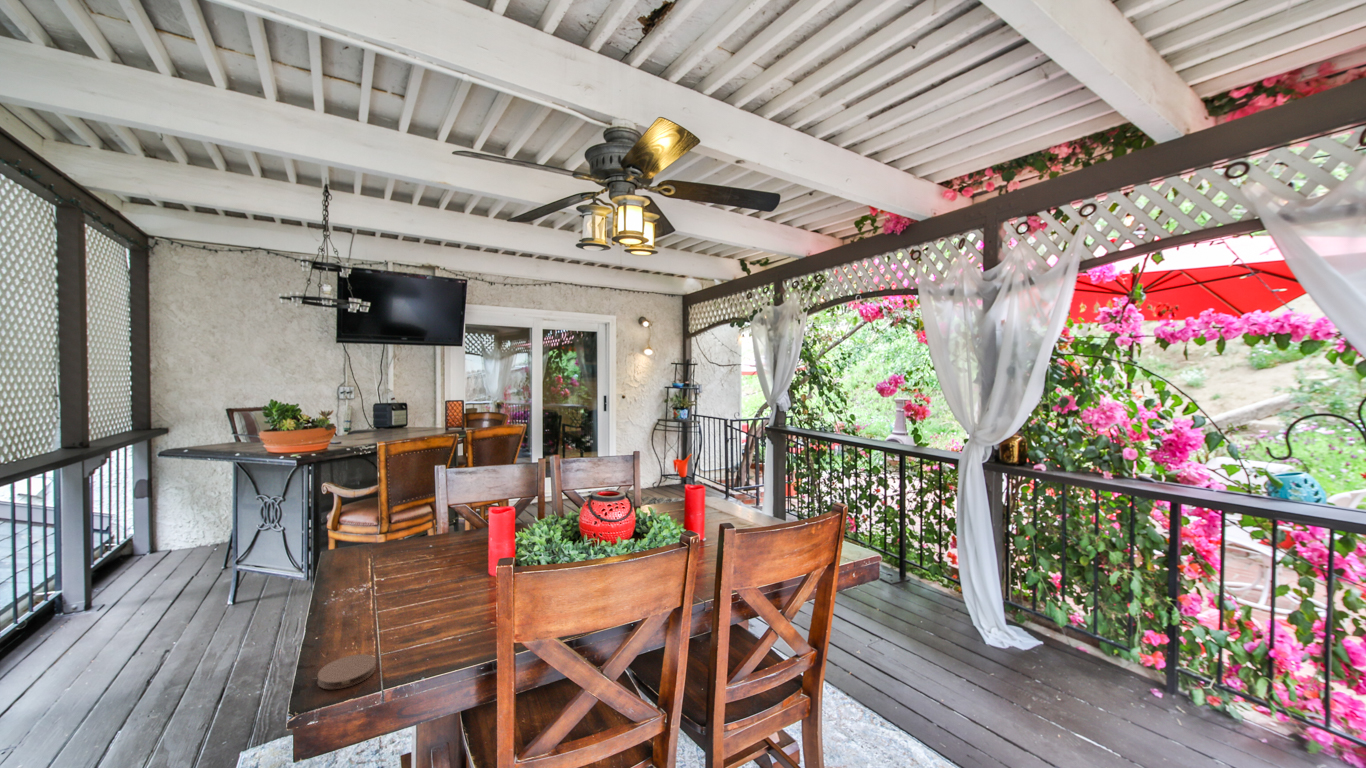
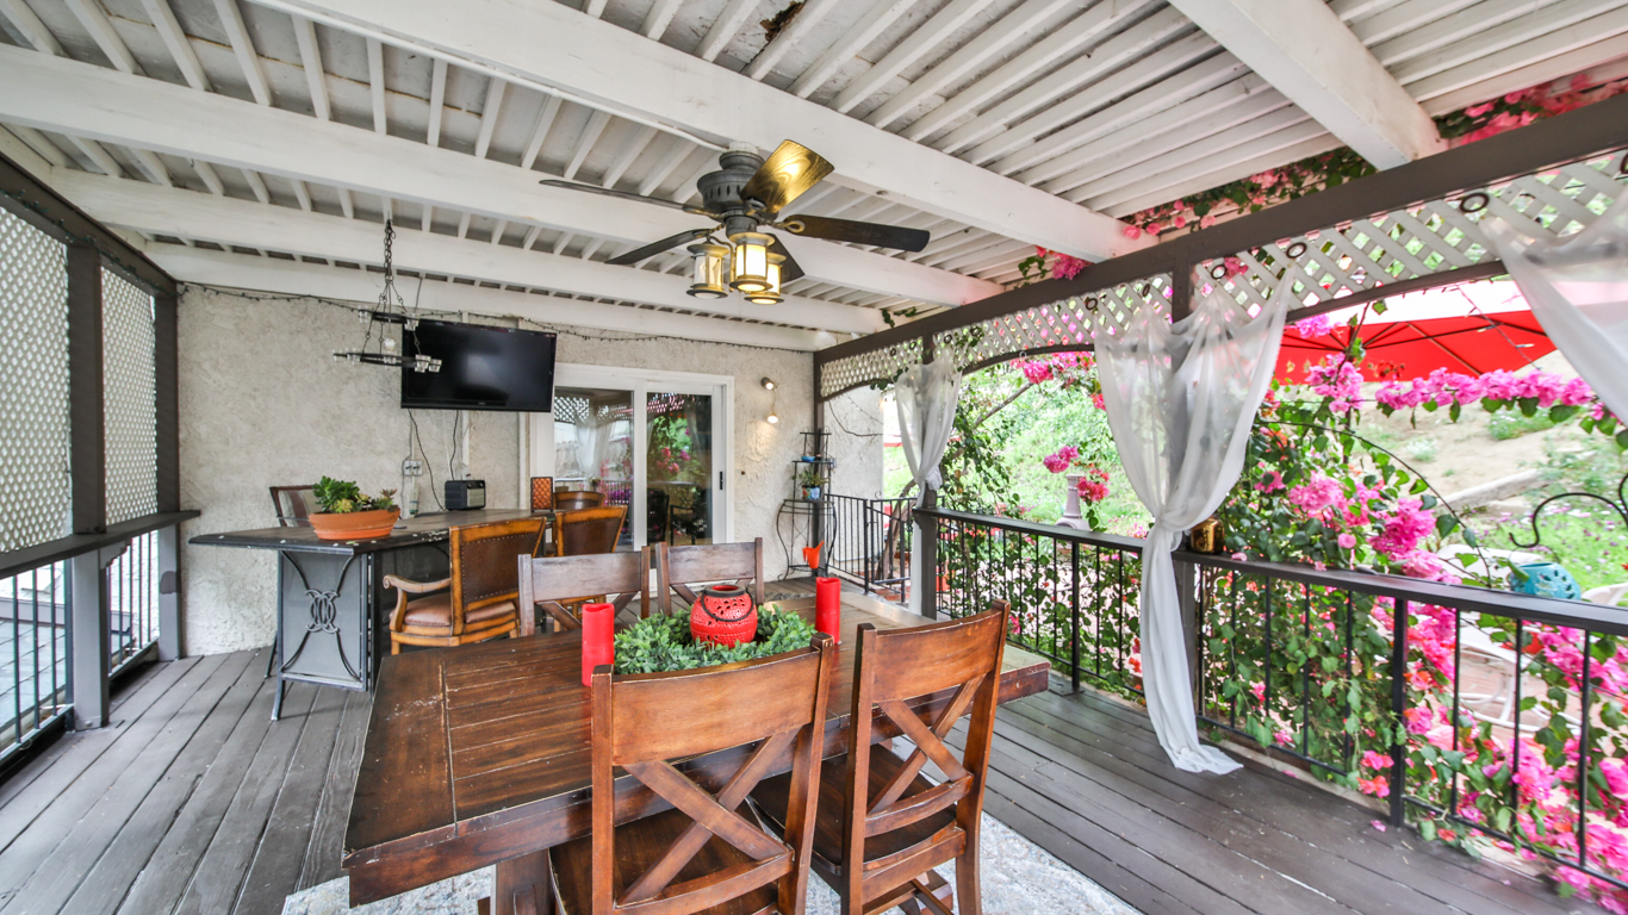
- coaster [316,653,377,690]
